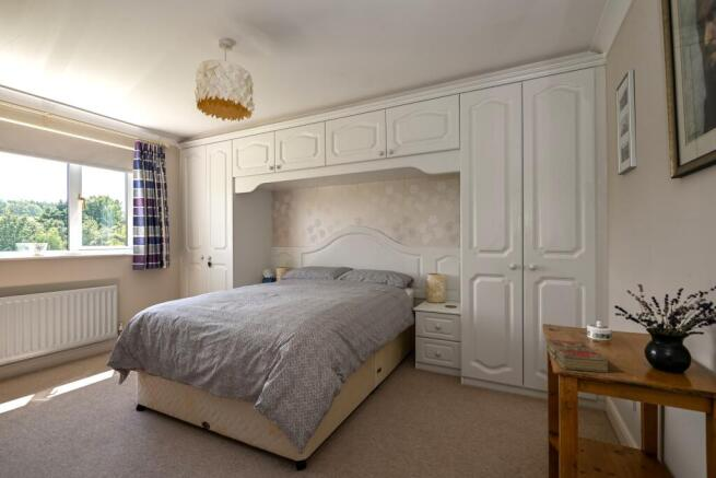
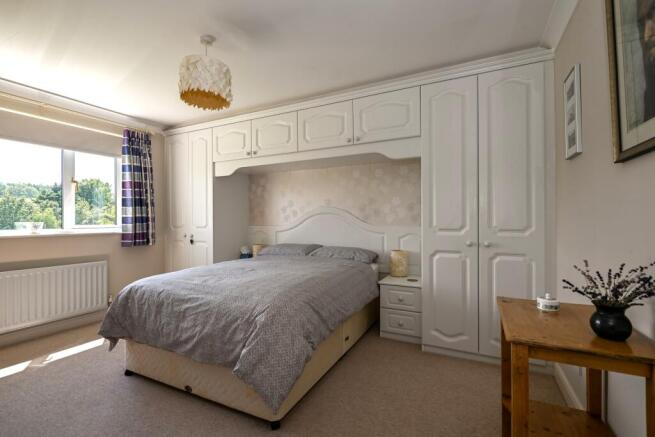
- book [545,338,609,373]
